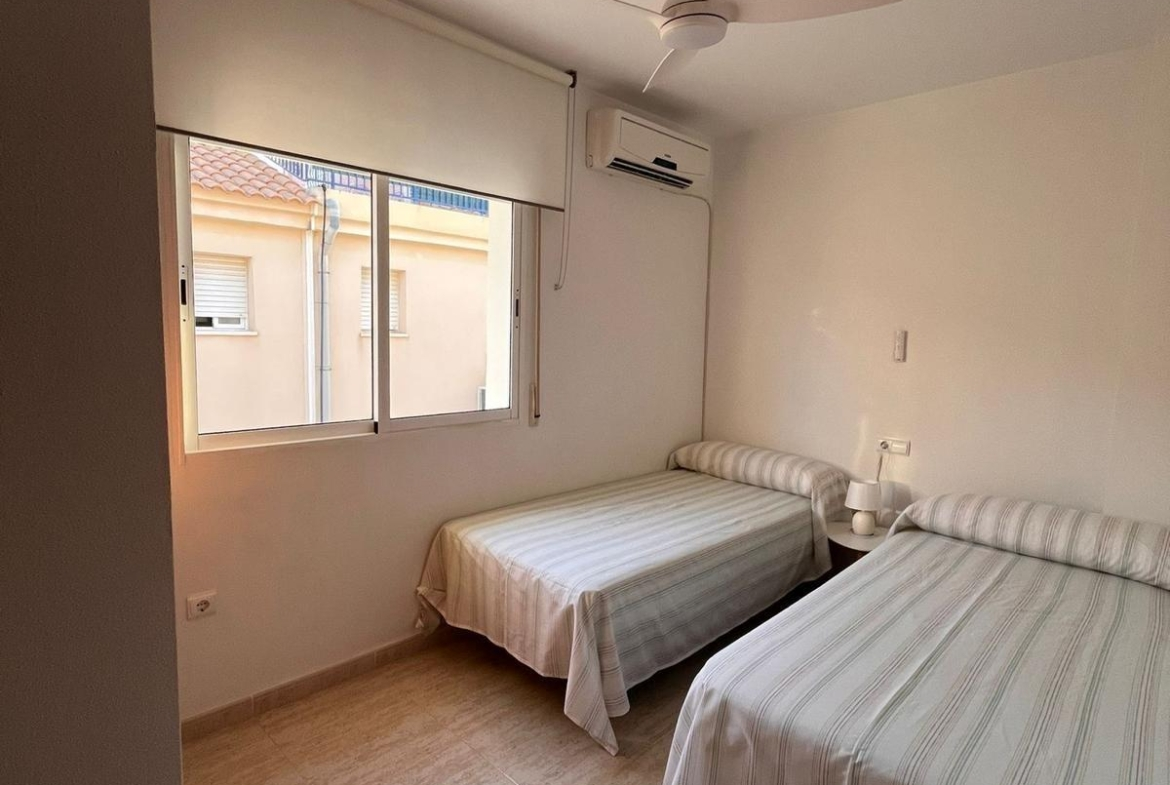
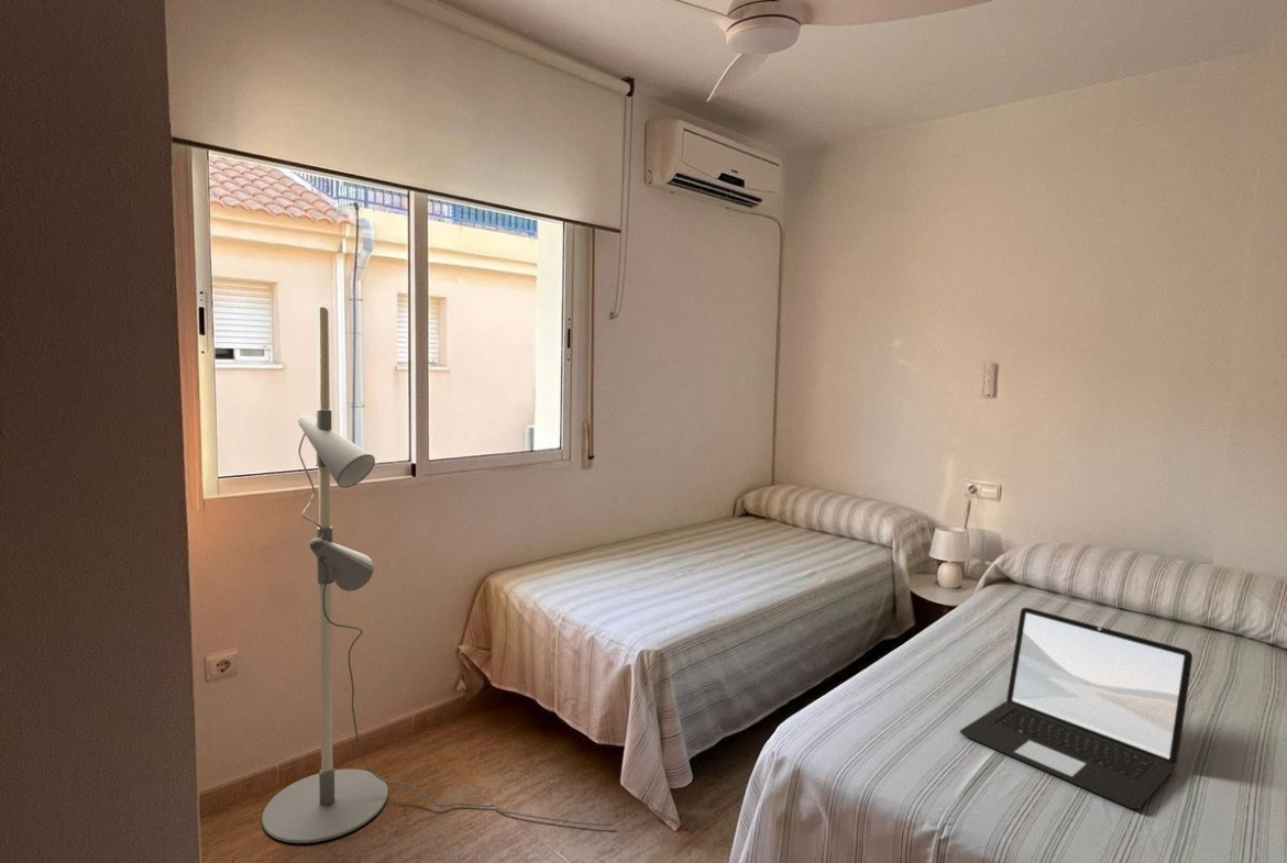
+ floor lamp [261,305,614,844]
+ laptop [958,607,1194,810]
